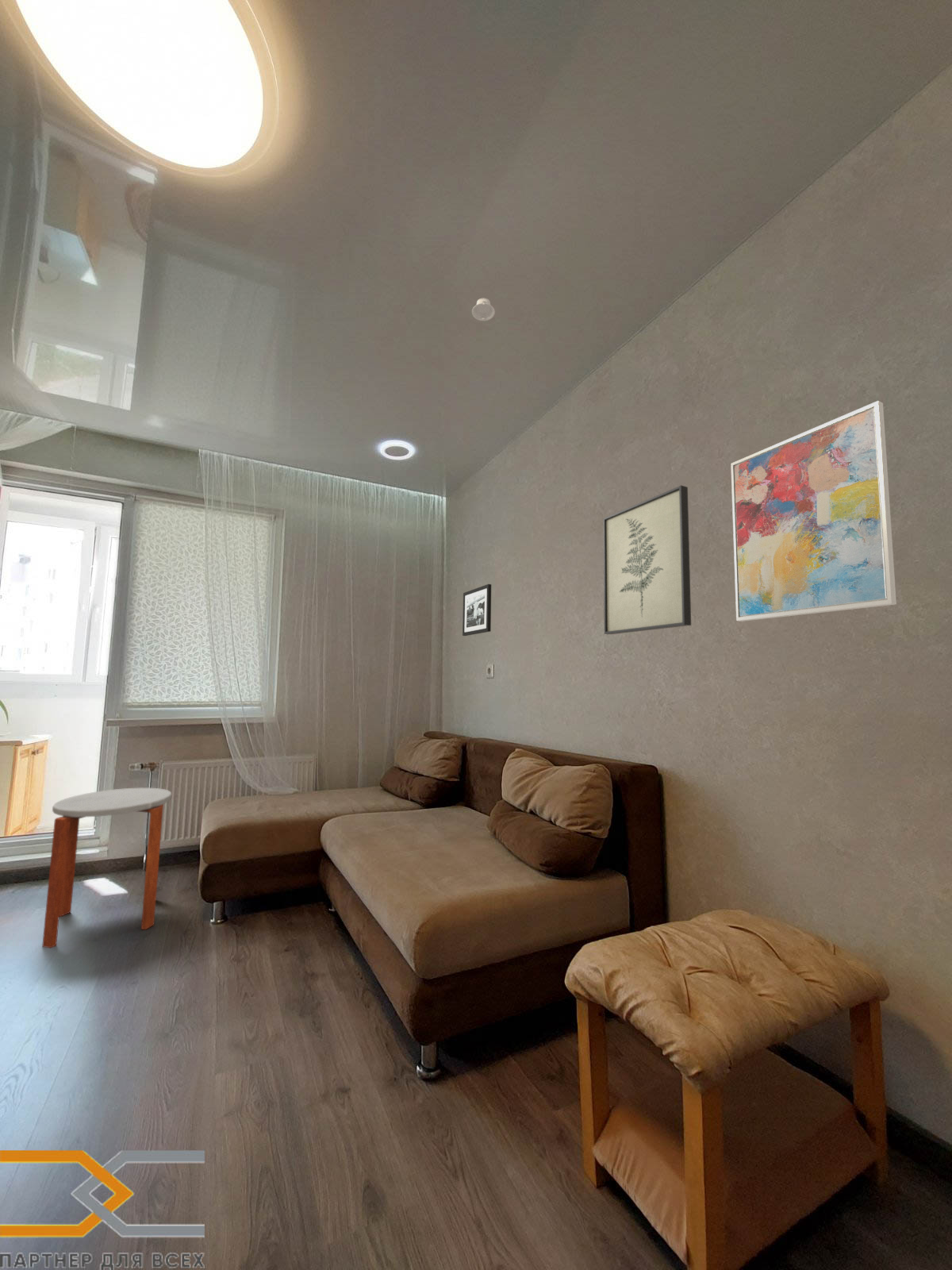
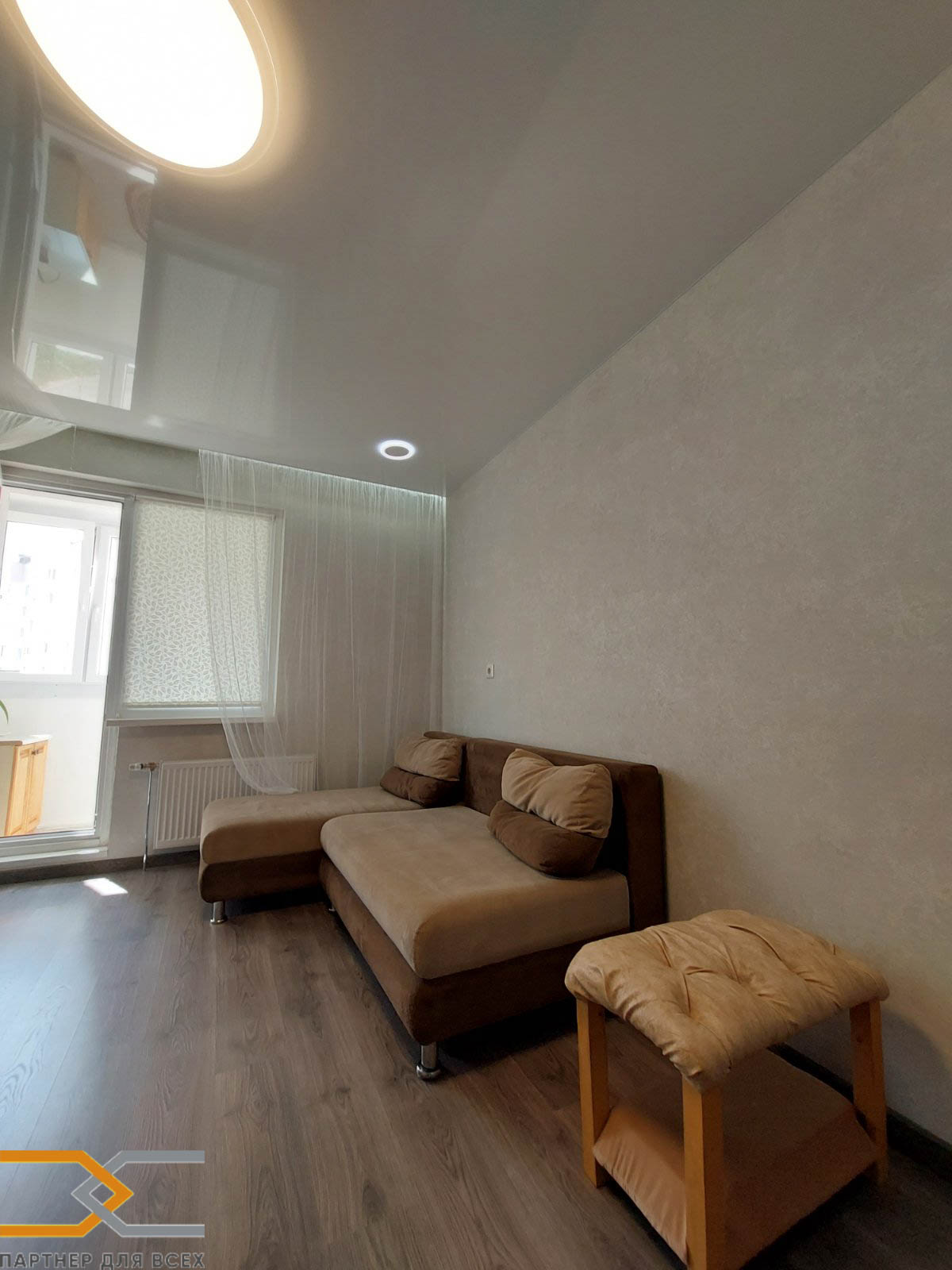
- side table [41,787,173,949]
- wall art [730,400,897,622]
- picture frame [462,583,492,637]
- recessed light [471,297,496,321]
- wall art [602,485,692,635]
